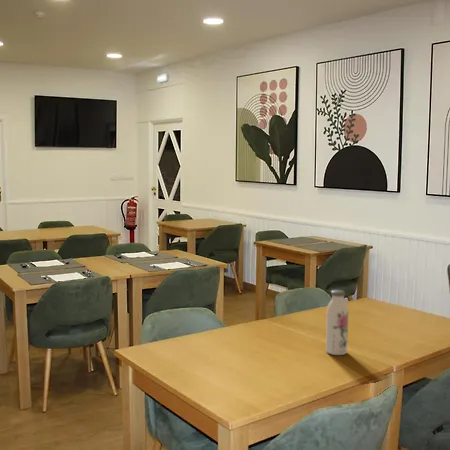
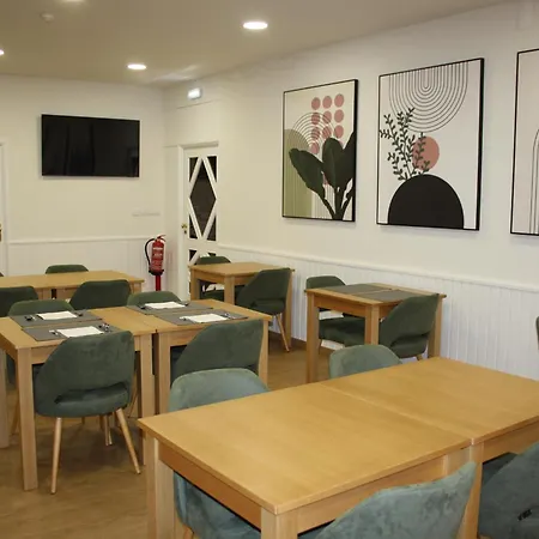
- water bottle [325,289,349,356]
